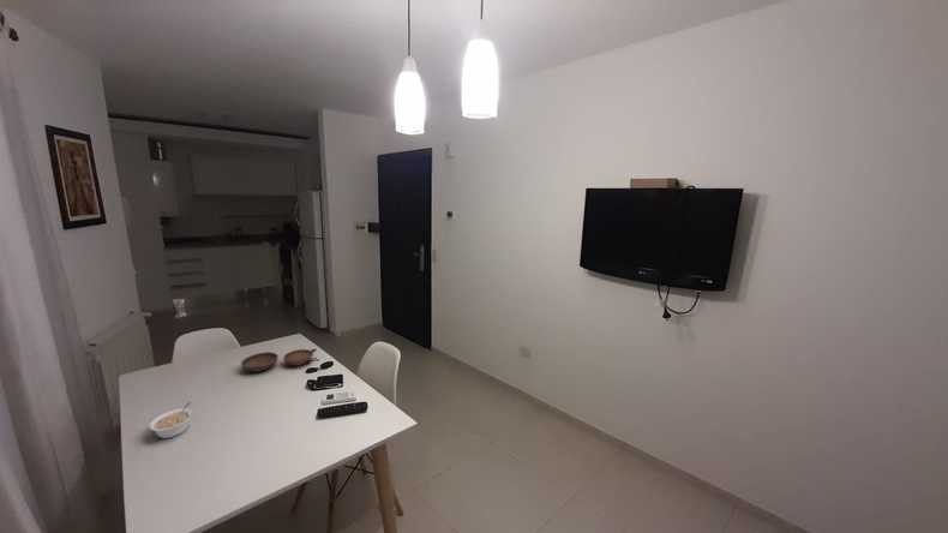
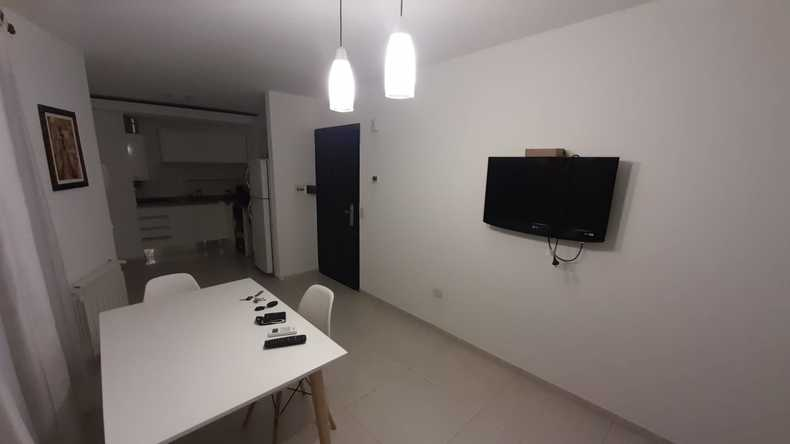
- legume [148,401,194,439]
- bowl [240,348,314,373]
